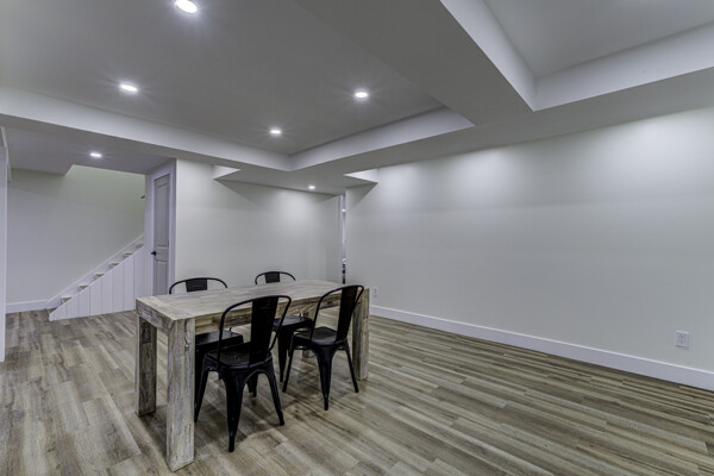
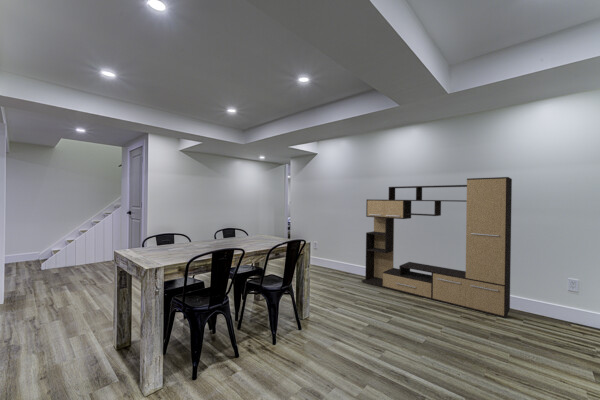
+ media console [361,176,513,319]
